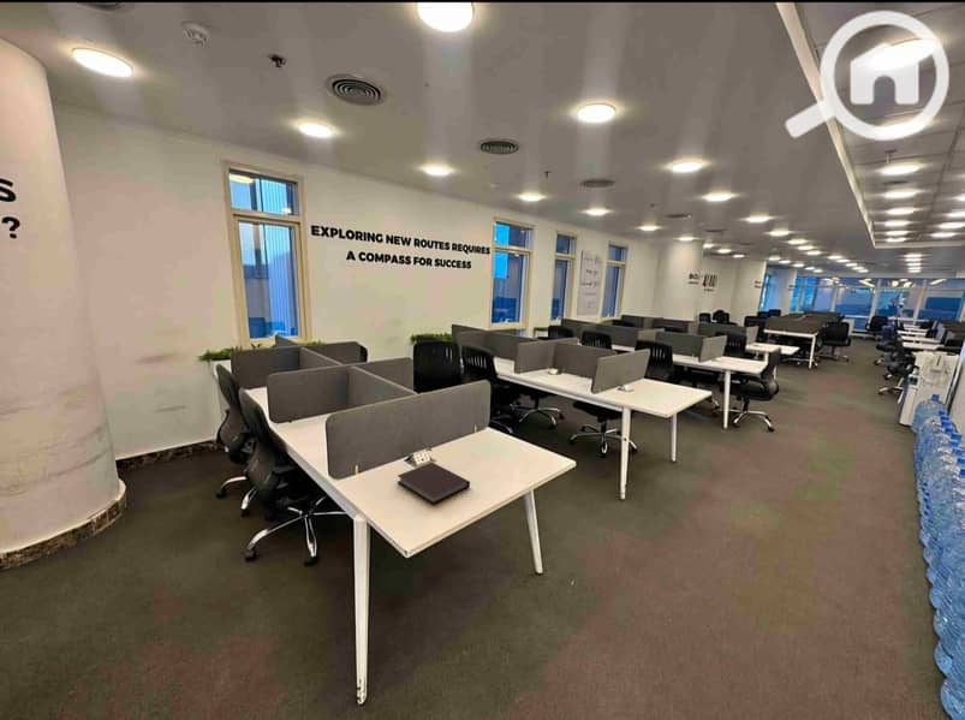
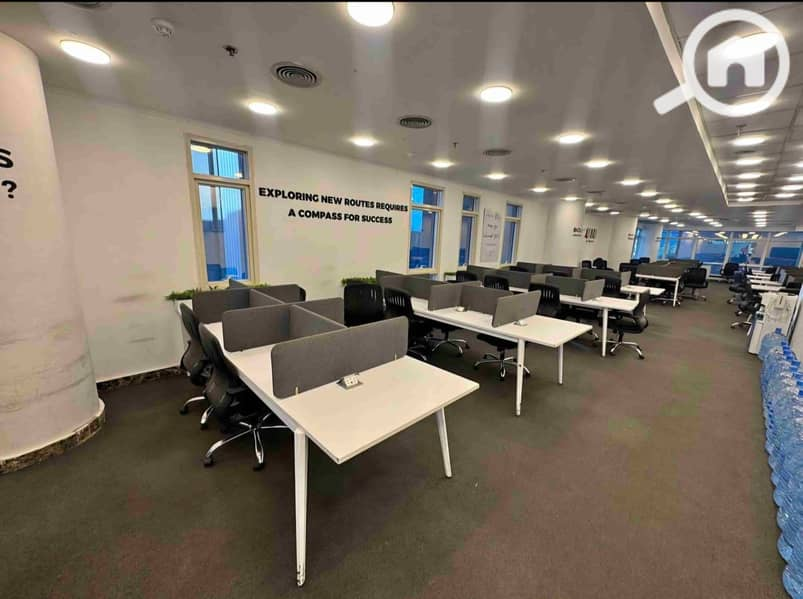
- notebook [397,462,471,506]
